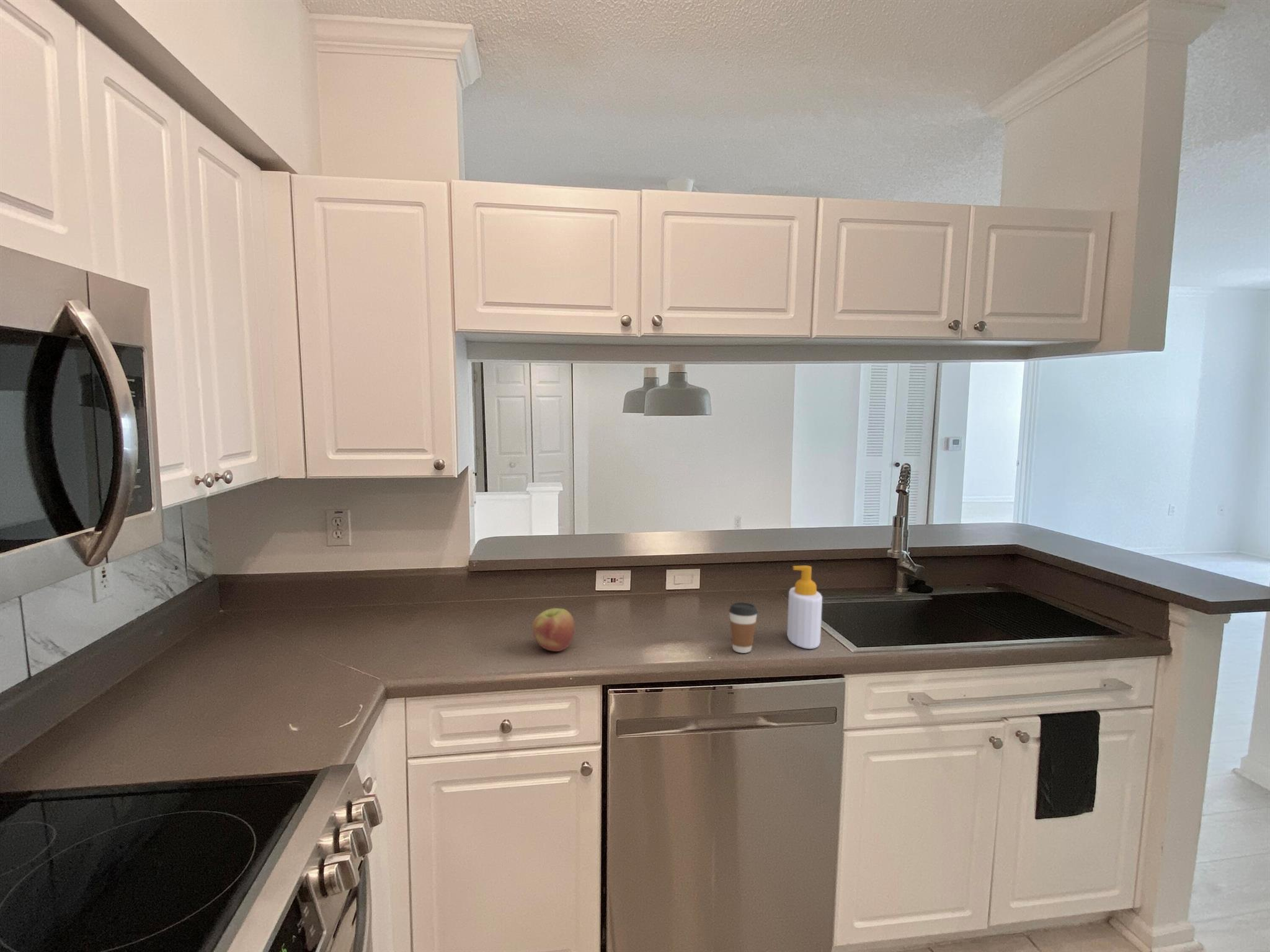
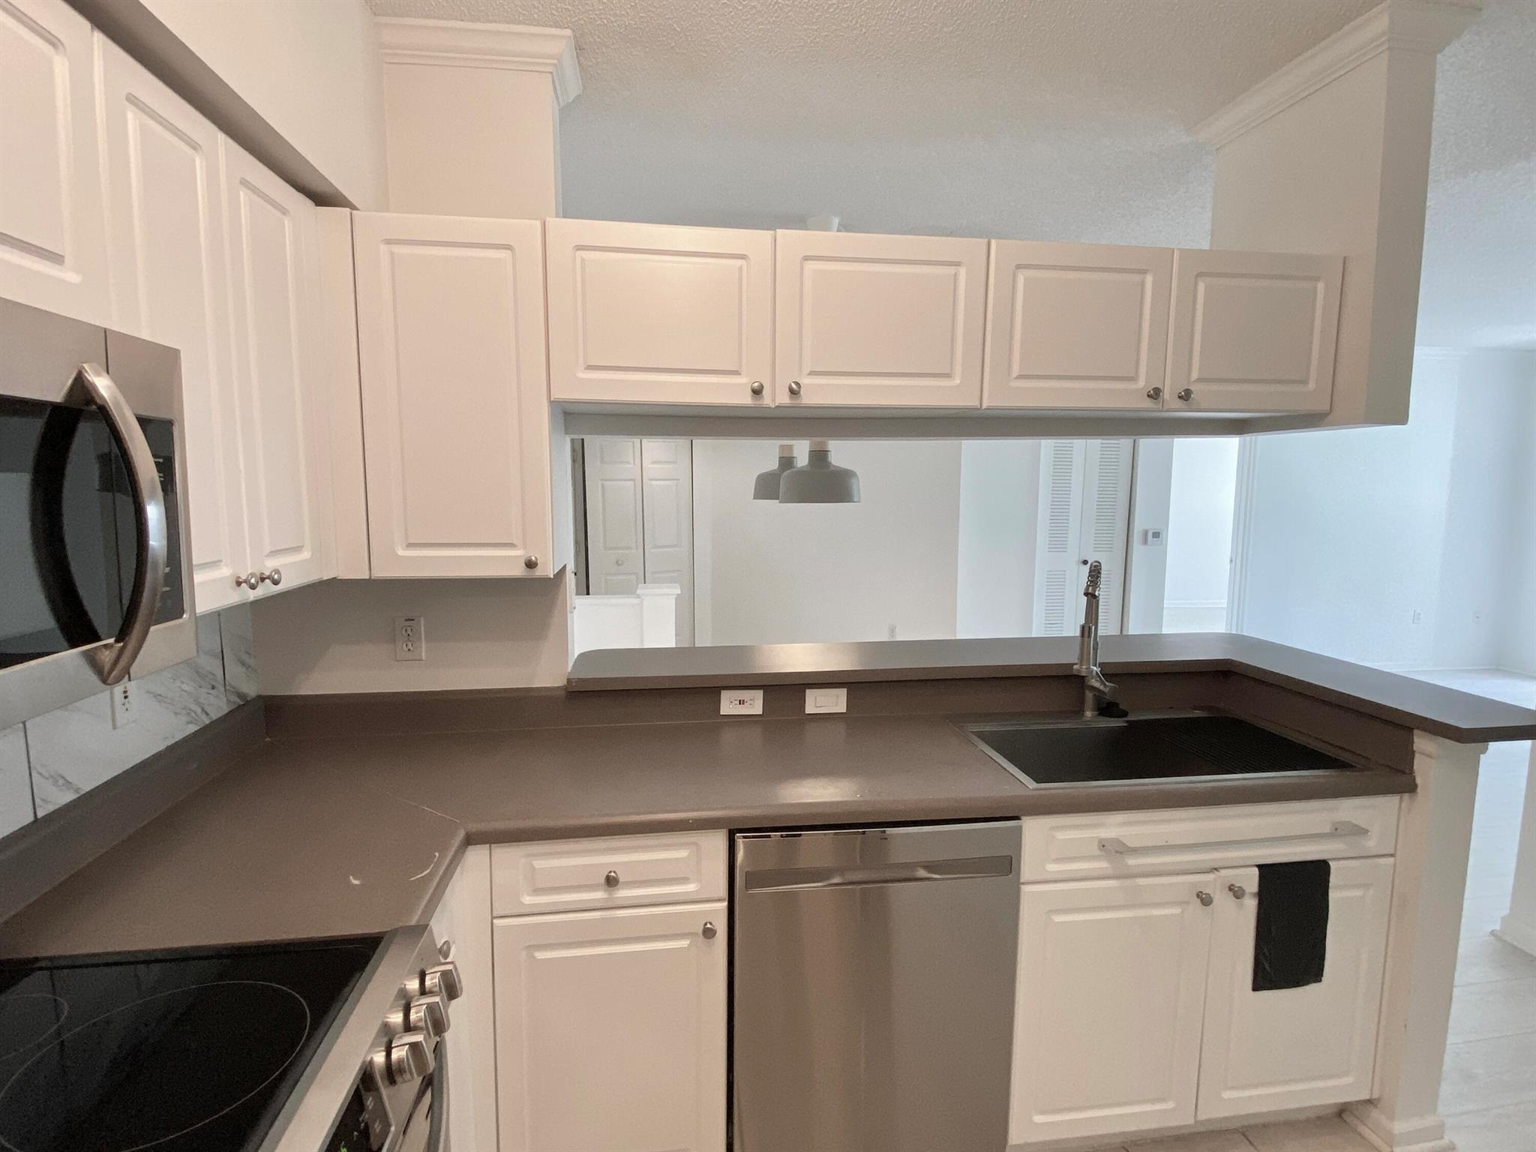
- apple [531,607,575,652]
- soap bottle [786,565,823,650]
- coffee cup [728,602,758,654]
